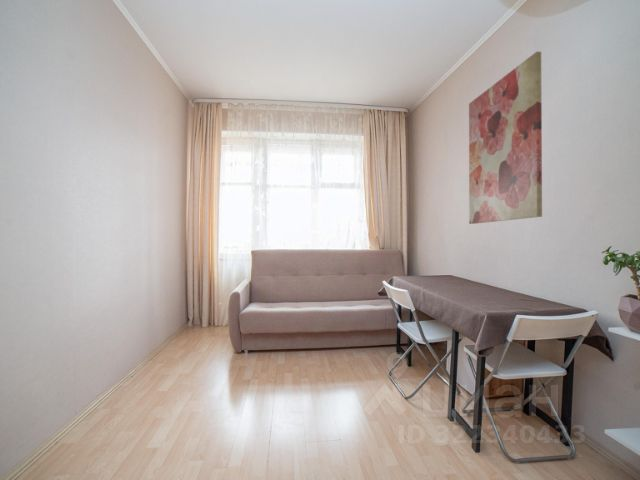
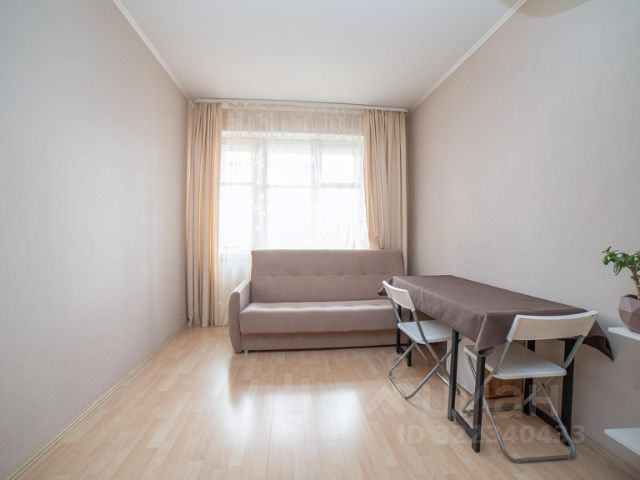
- wall art [468,51,543,225]
